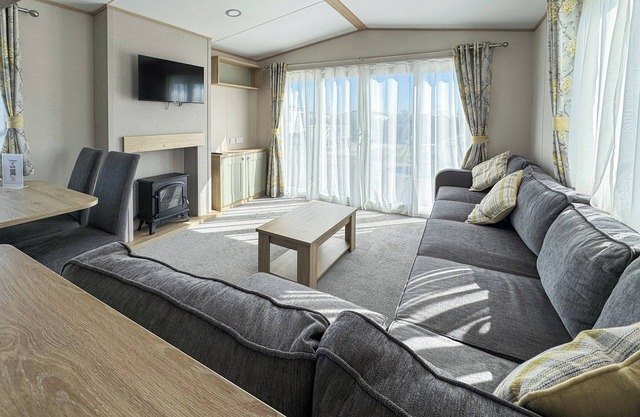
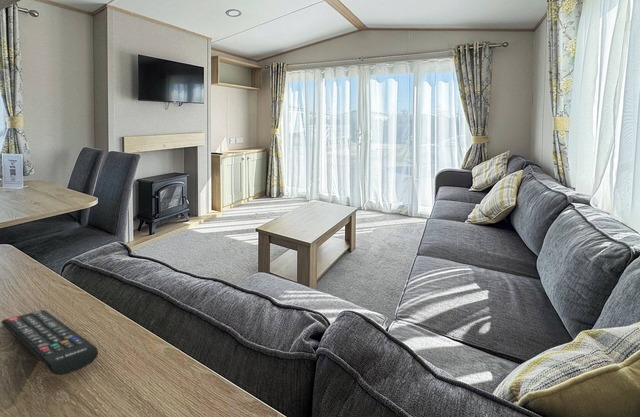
+ remote control [0,309,99,376]
